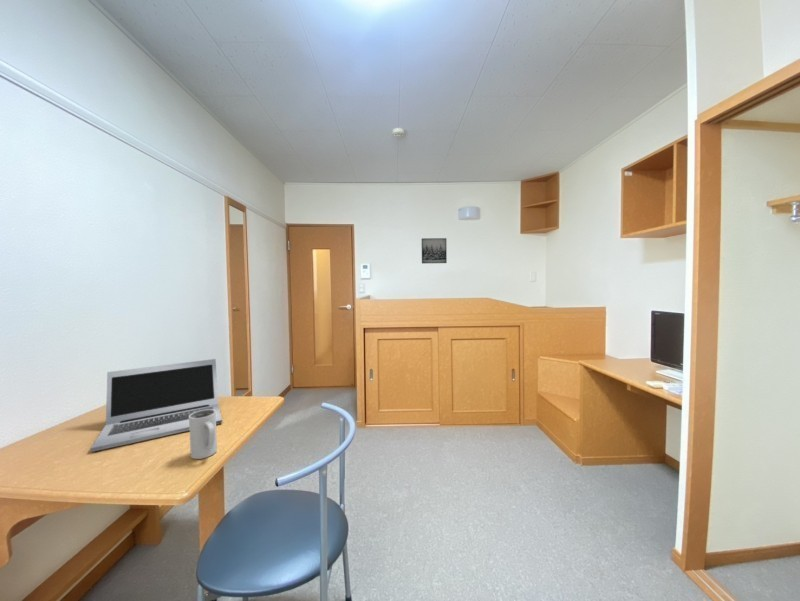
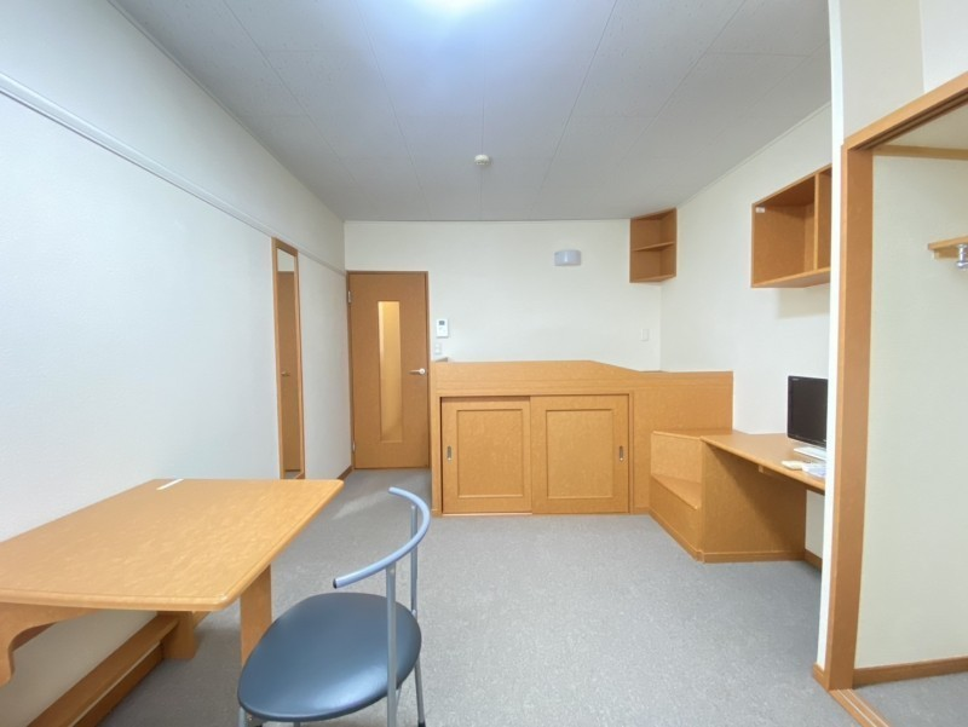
- laptop [90,358,223,453]
- mug [189,409,218,460]
- wall art [421,237,448,264]
